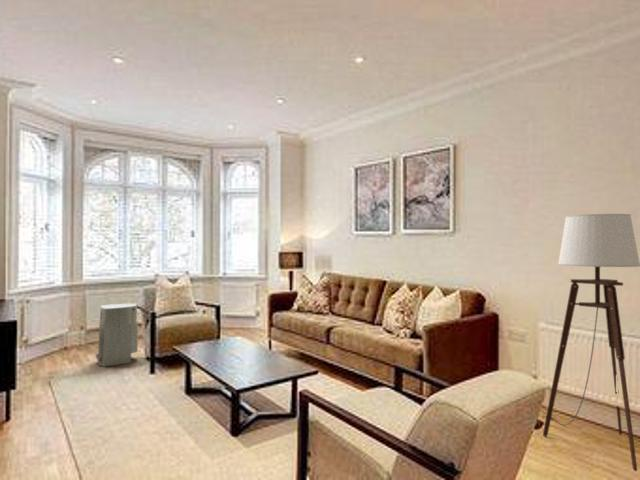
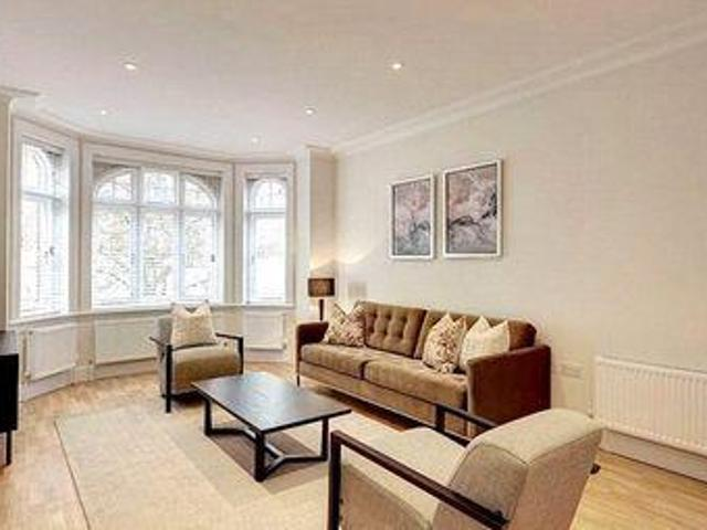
- air purifier [95,303,139,368]
- floor lamp [542,213,640,472]
